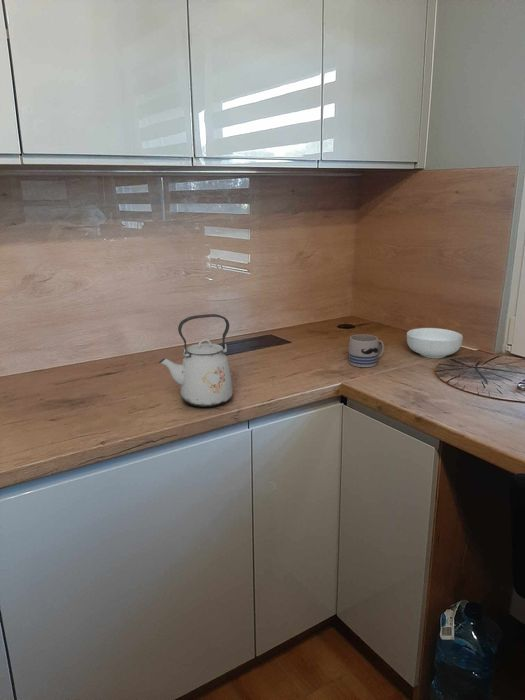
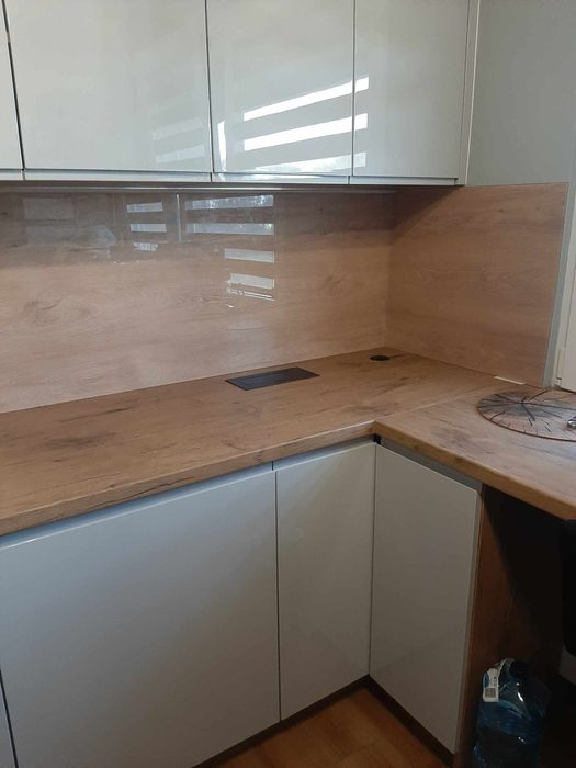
- kettle [158,313,234,408]
- mug [348,333,385,368]
- cereal bowl [406,327,464,359]
